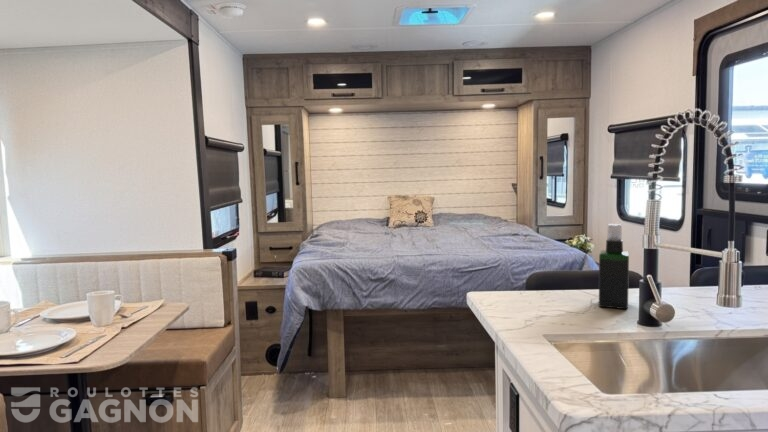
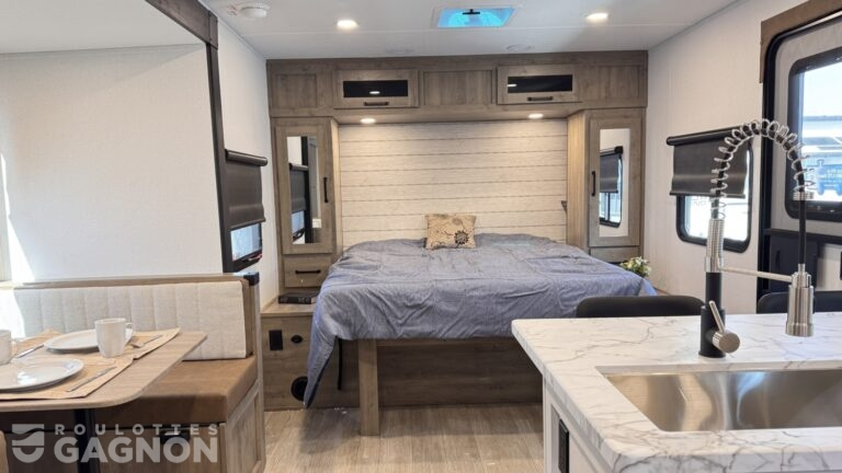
- spray bottle [598,223,630,310]
